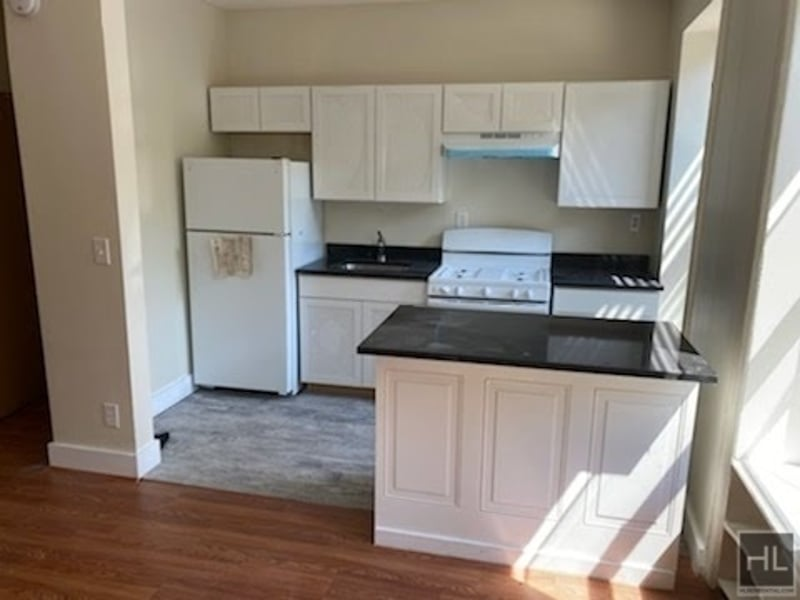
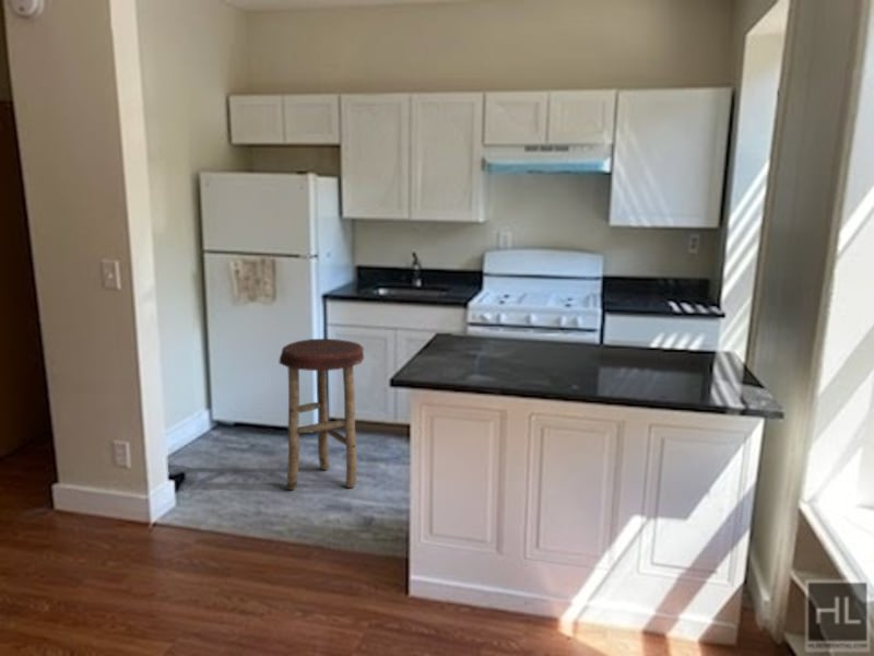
+ stool [277,338,365,491]
